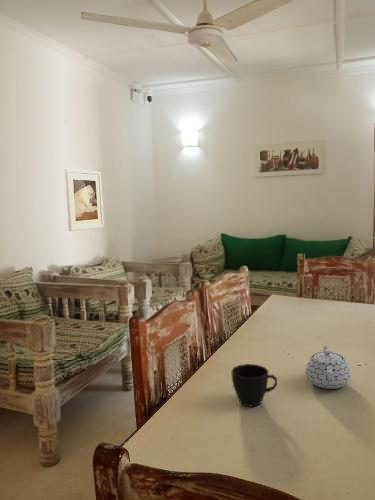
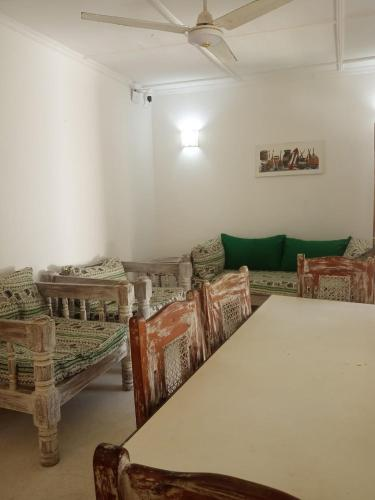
- teapot [304,344,352,390]
- cup [230,363,278,408]
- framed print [64,168,105,232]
